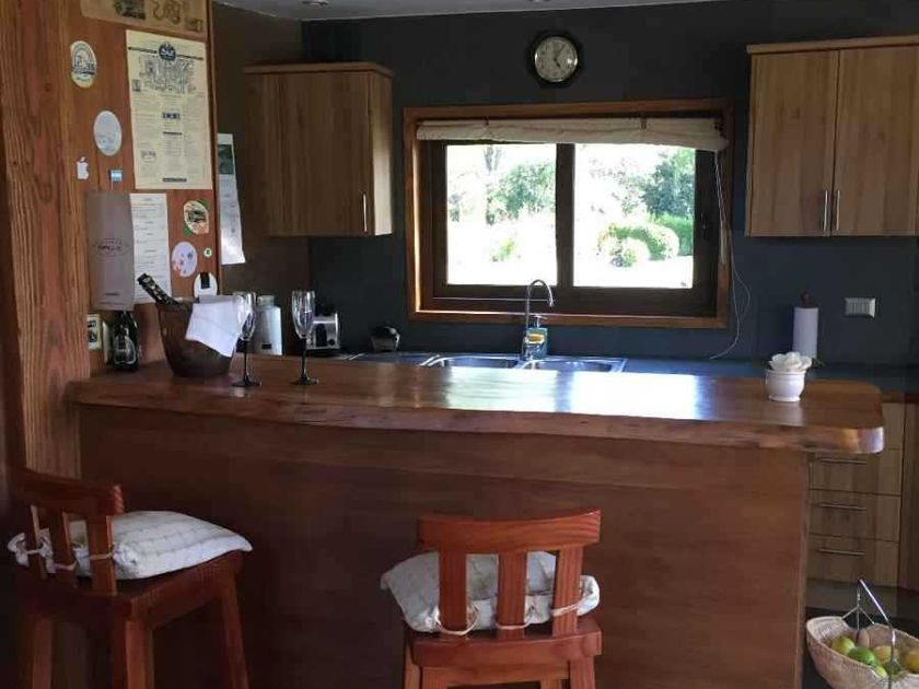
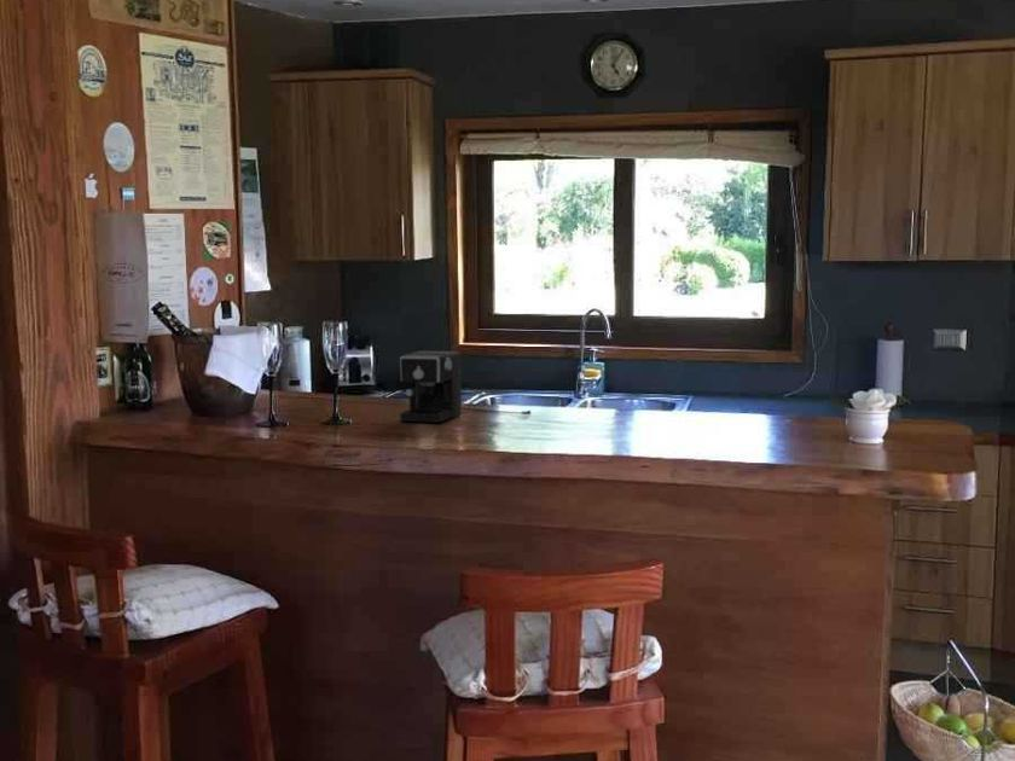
+ coffee maker [399,350,533,424]
